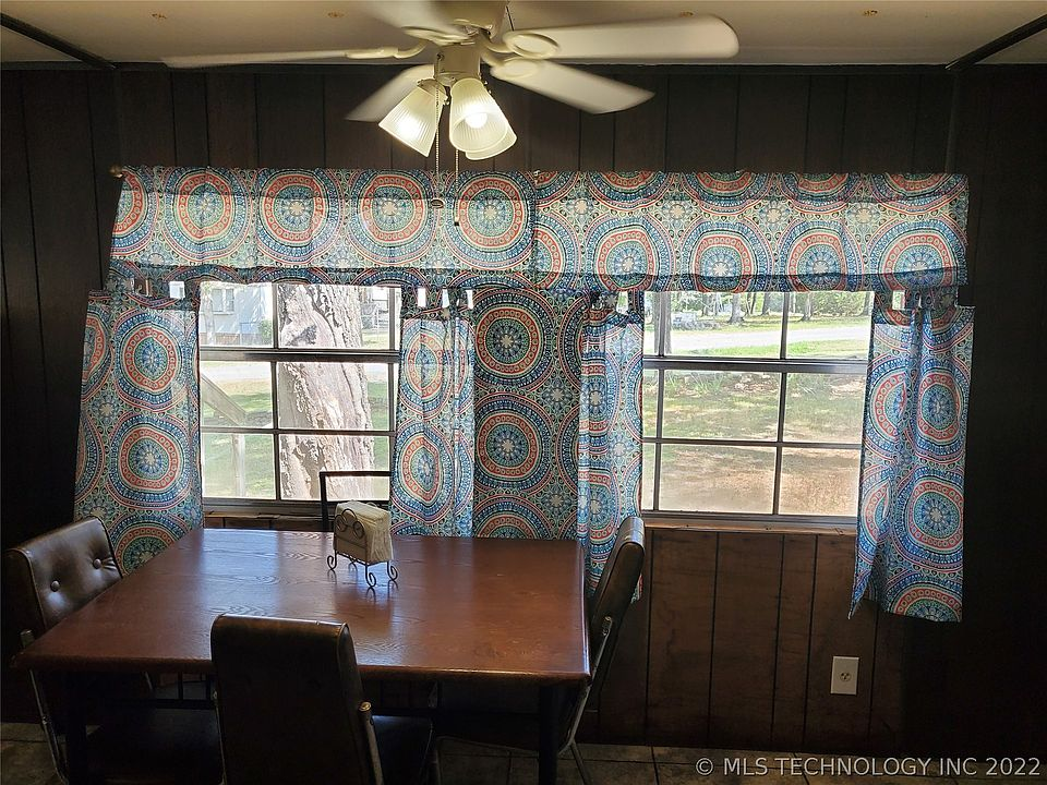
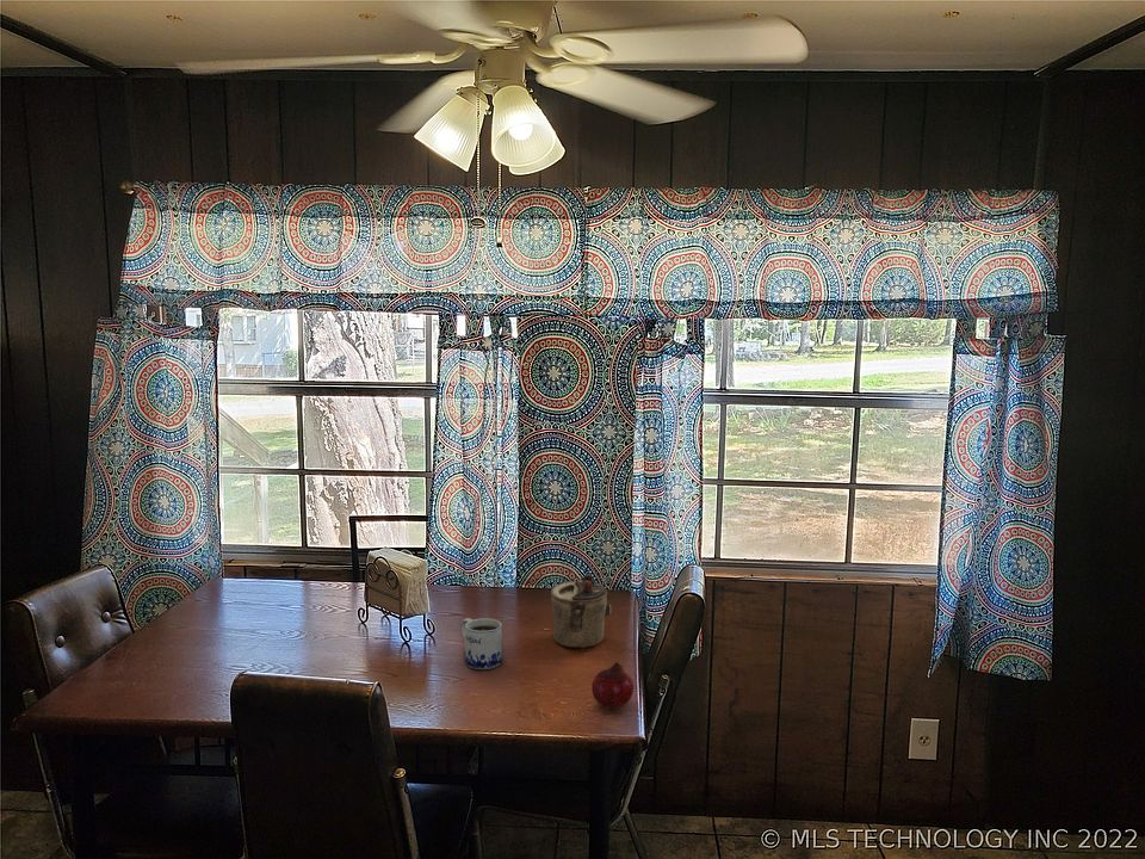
+ teapot [550,573,612,649]
+ fruit [590,661,635,711]
+ mug [460,617,503,670]
